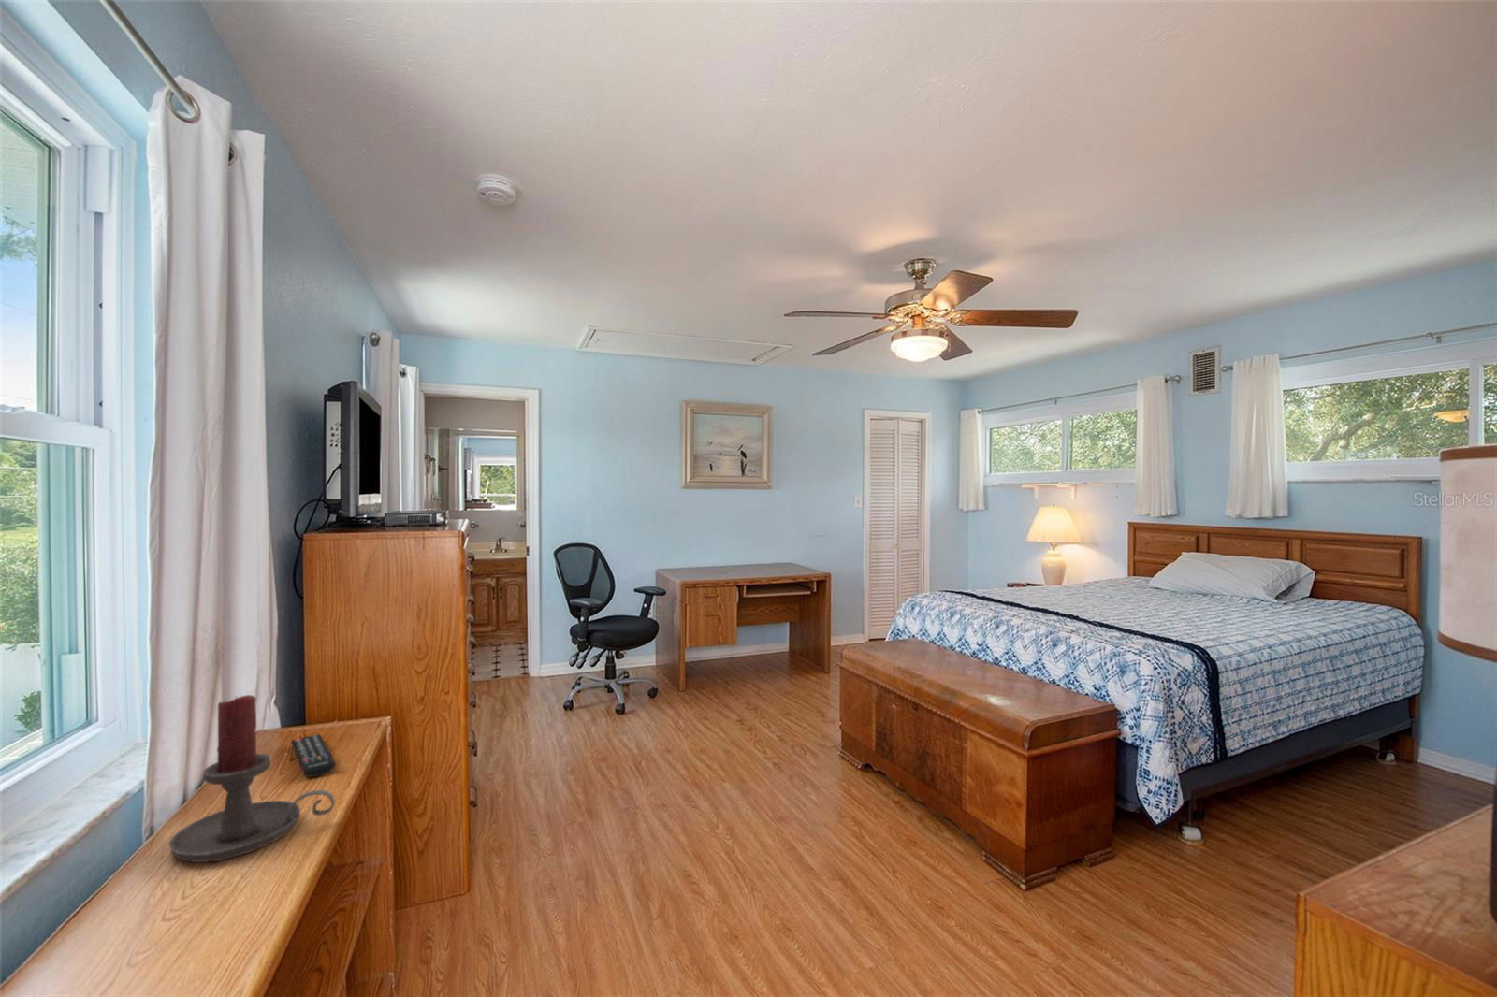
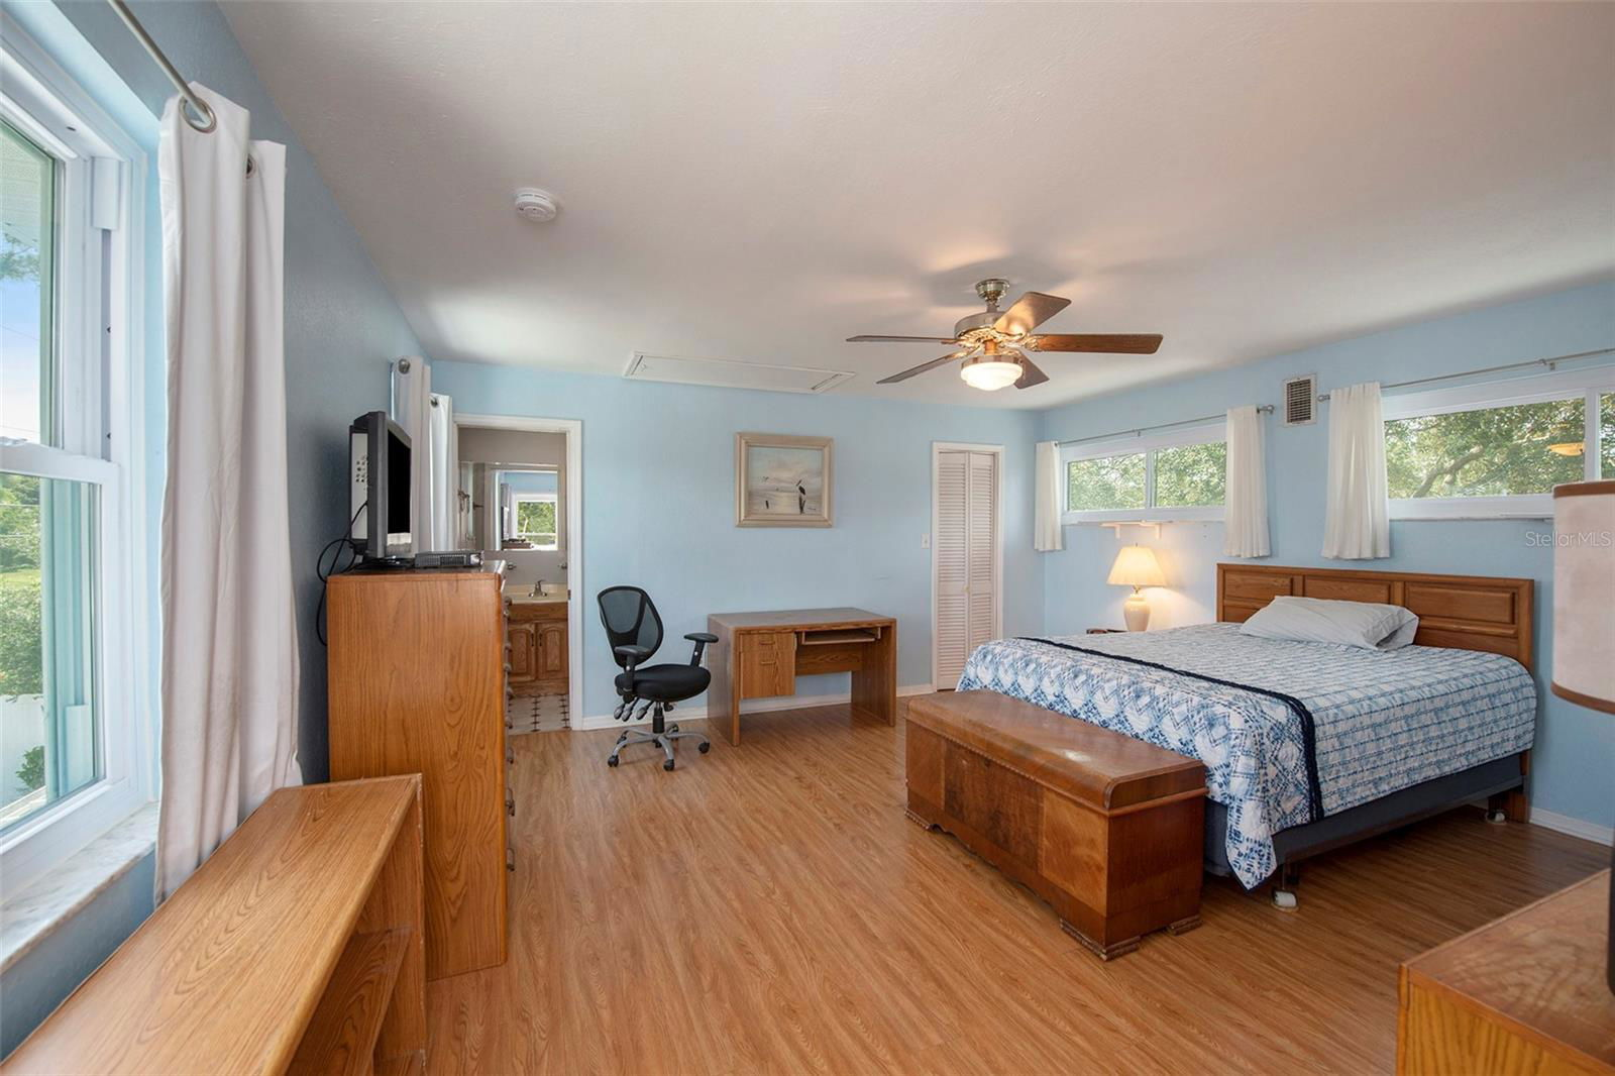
- remote control [290,733,336,778]
- candle holder [167,694,336,863]
